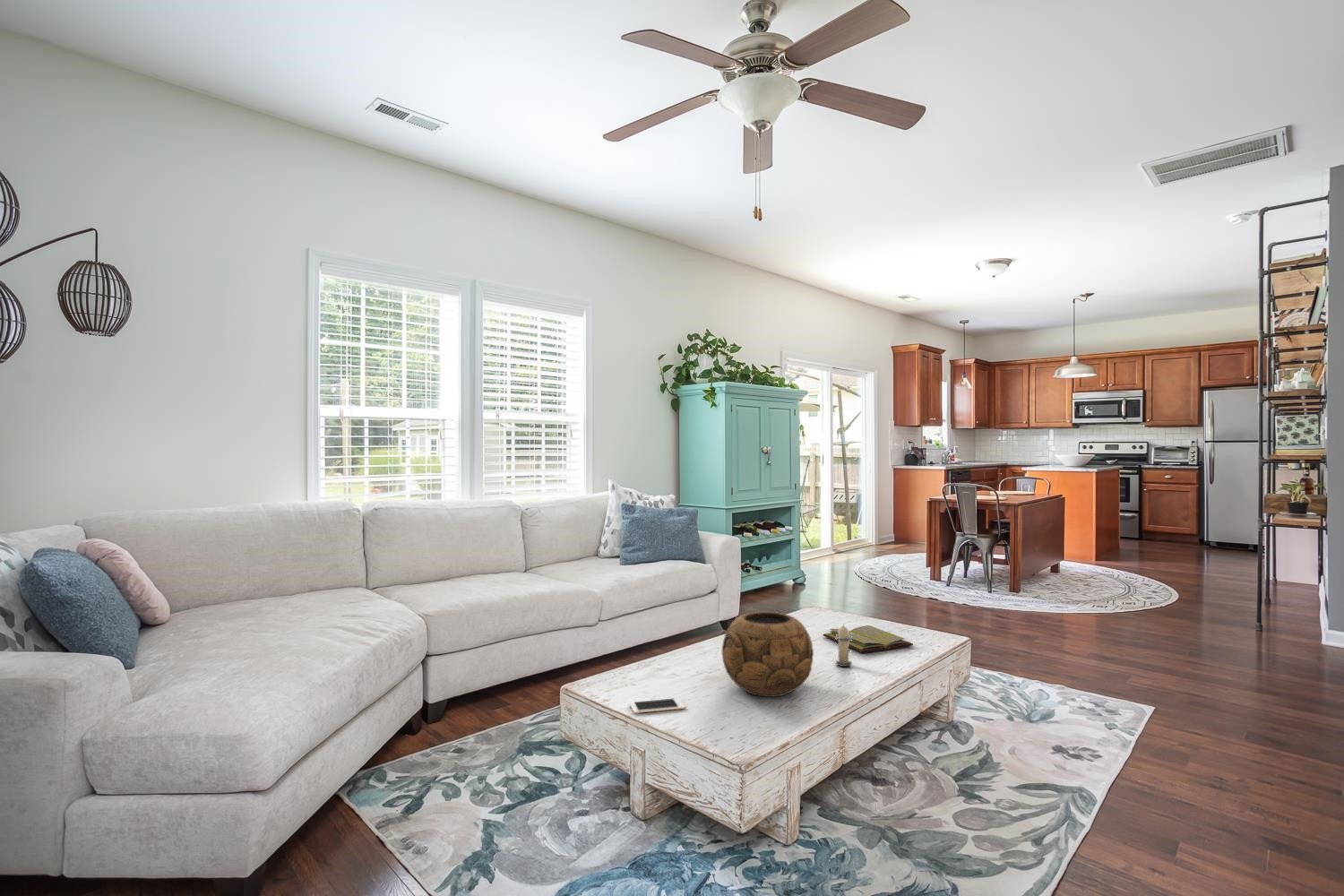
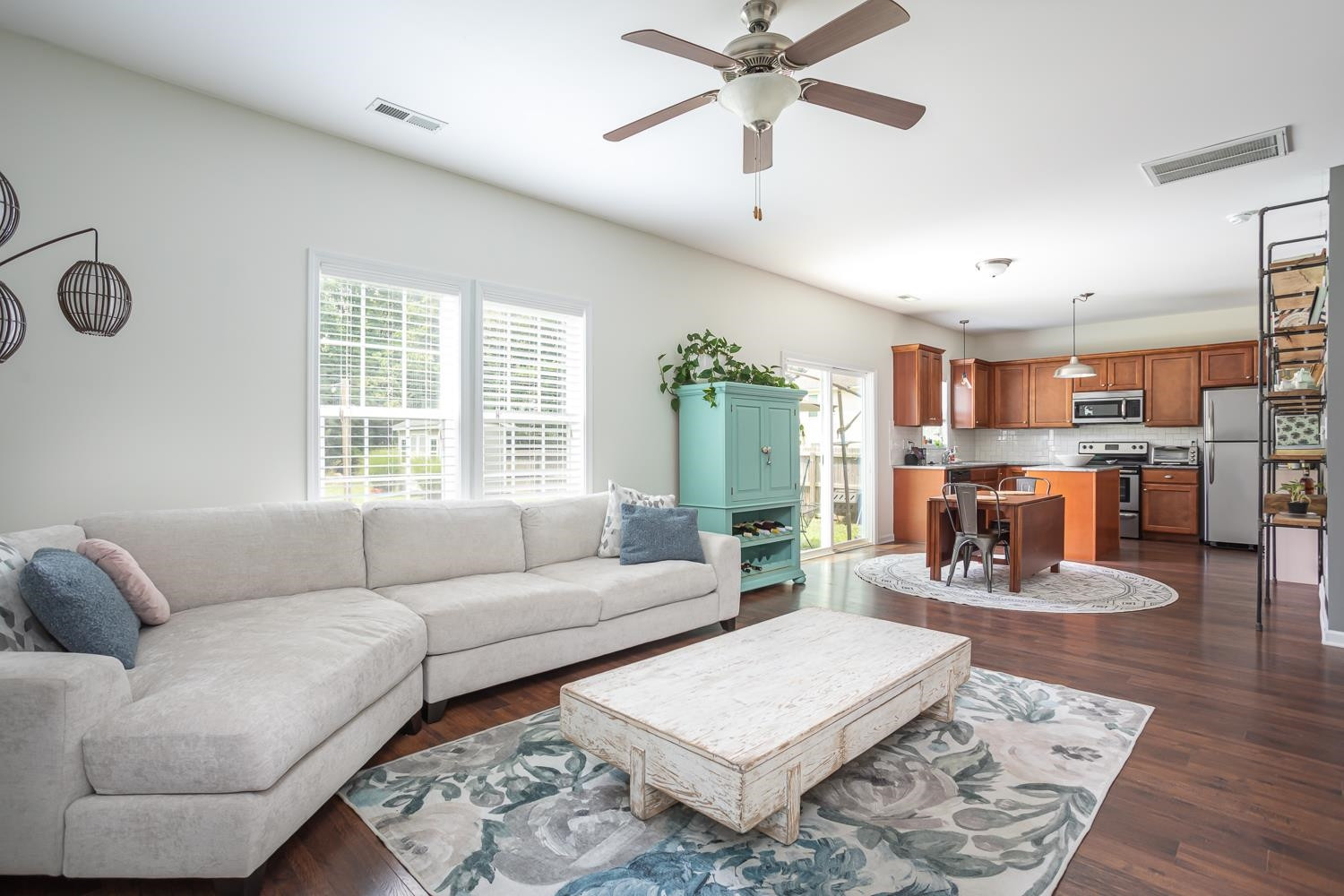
- cell phone [629,697,686,714]
- decorative bowl [721,611,814,698]
- candle [835,623,853,668]
- diary [823,625,914,653]
